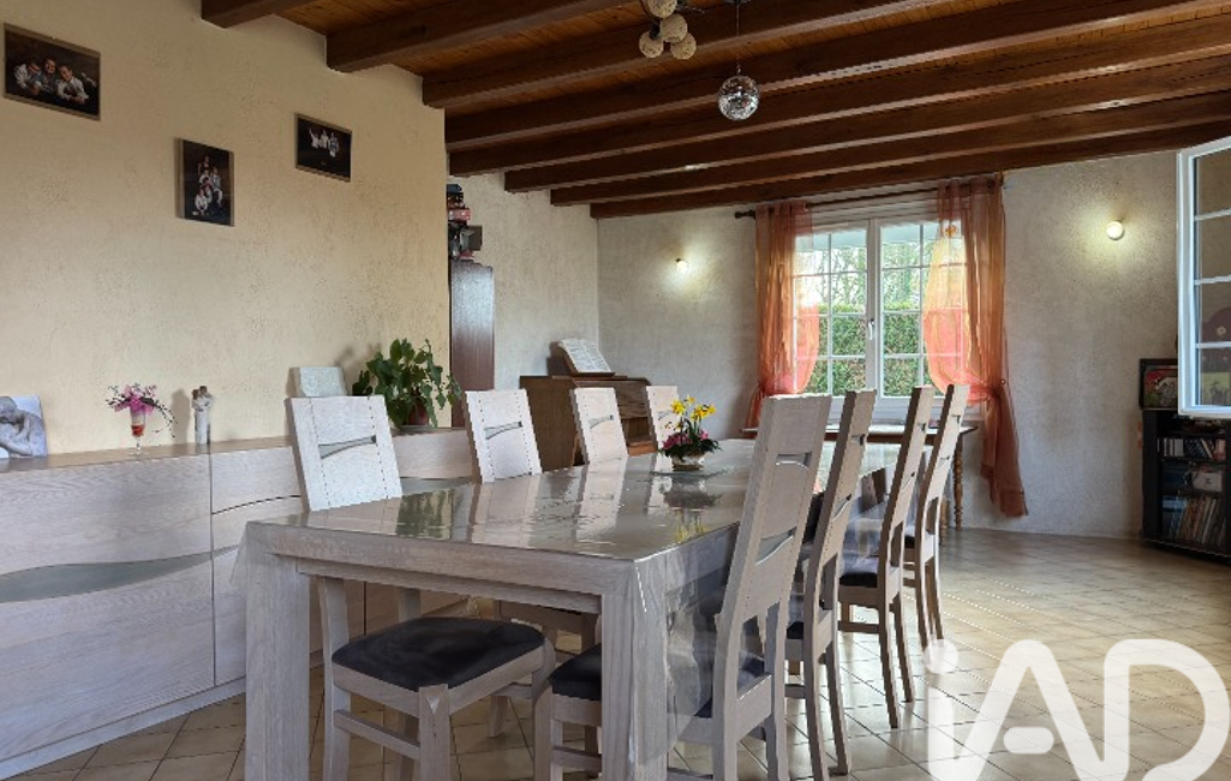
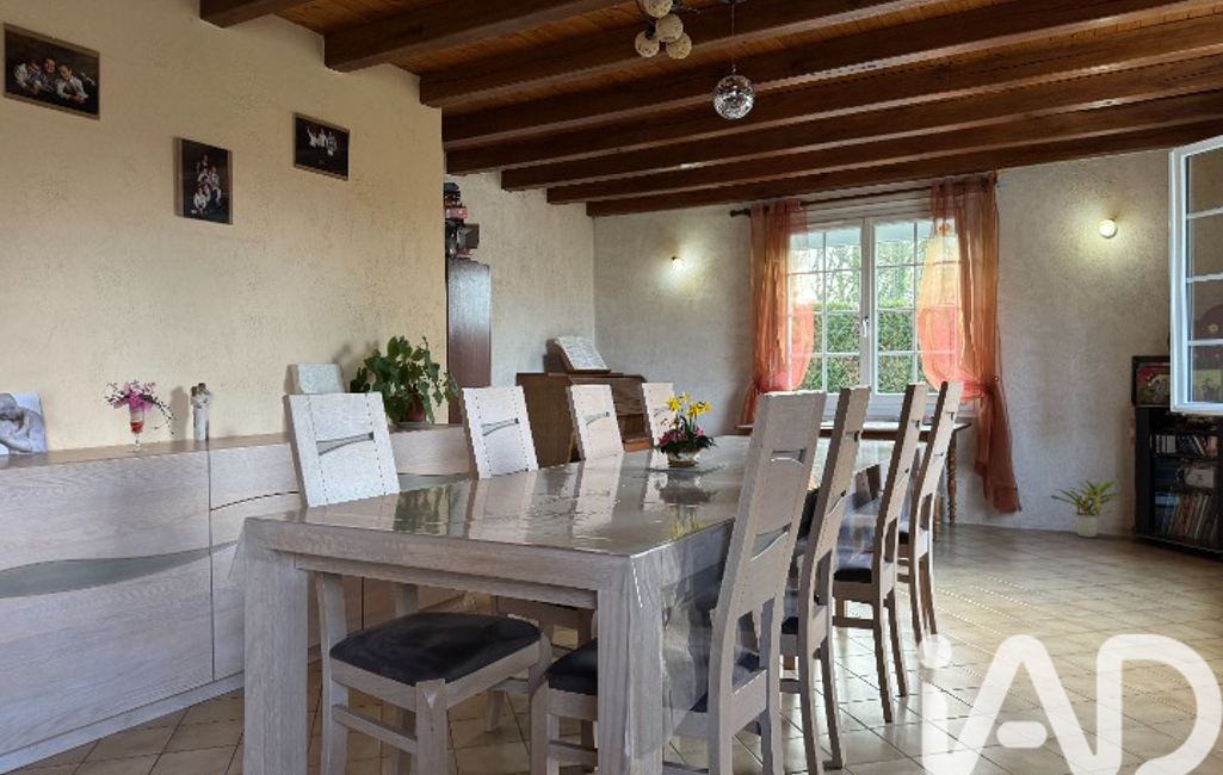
+ potted plant [1050,478,1134,539]
